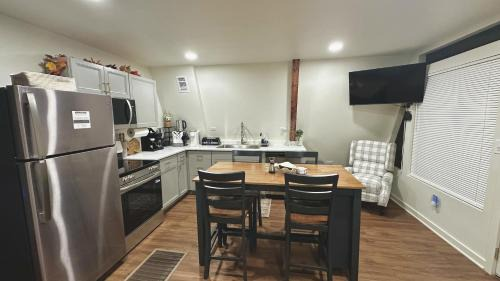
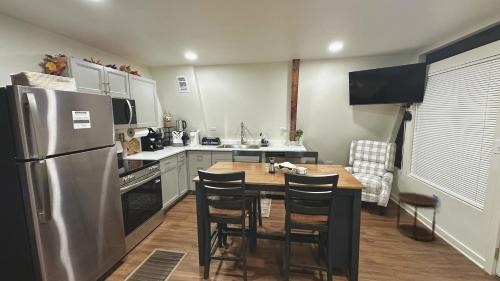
+ side table [396,190,439,242]
